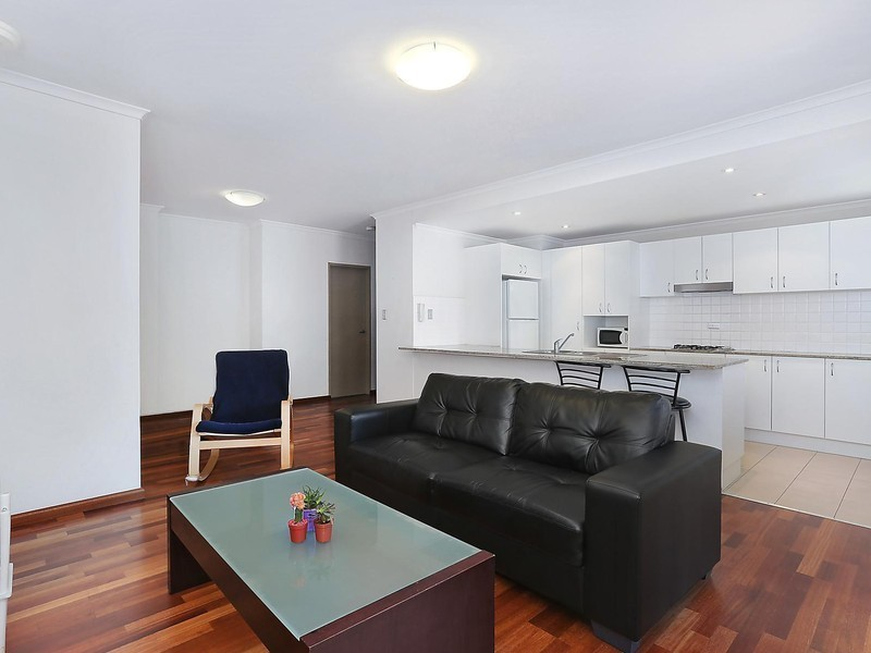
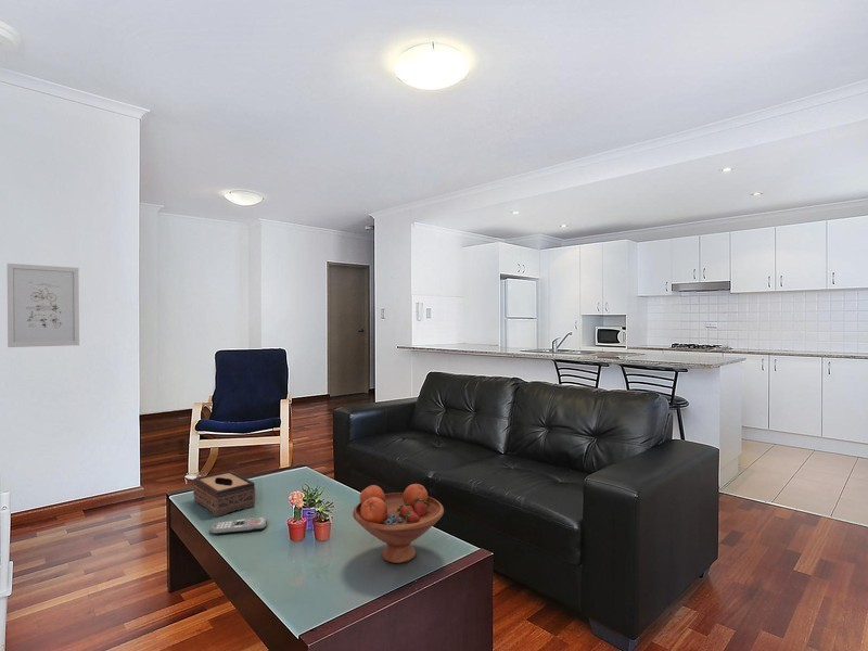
+ remote control [209,515,268,535]
+ wall art [7,263,80,348]
+ fruit bowl [352,483,445,564]
+ tissue box [192,470,256,518]
